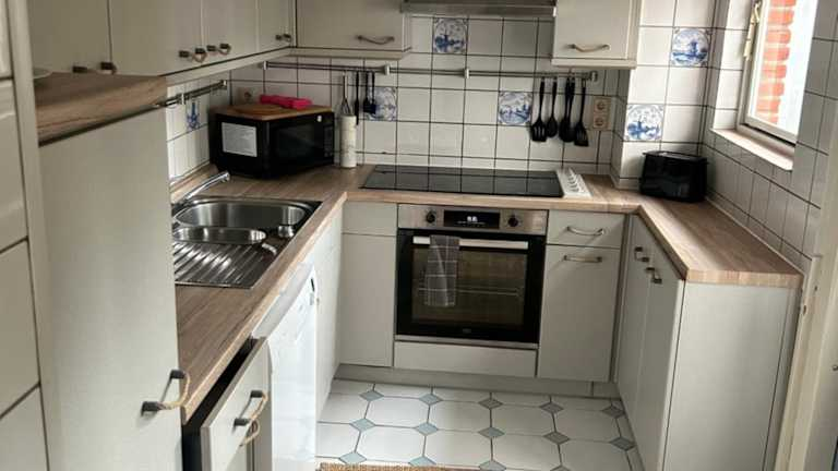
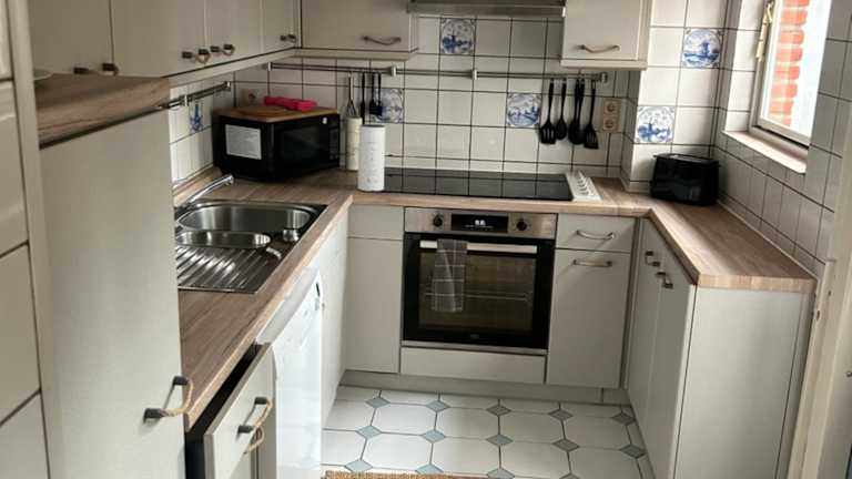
+ speaker [357,123,386,193]
